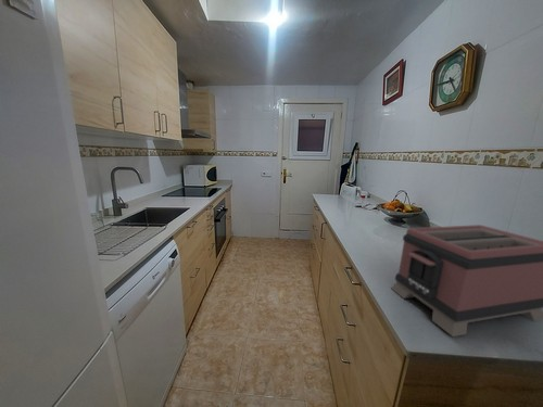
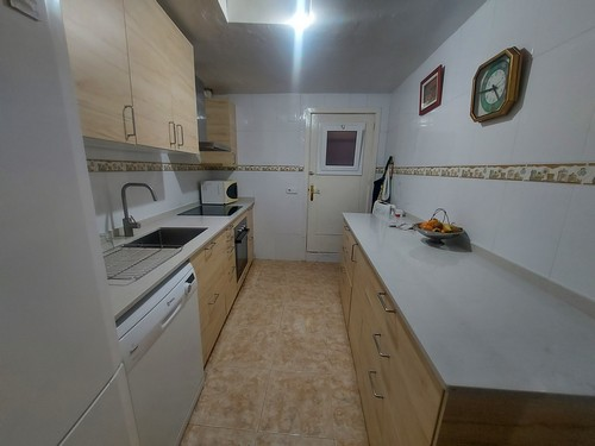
- toaster [390,224,543,338]
